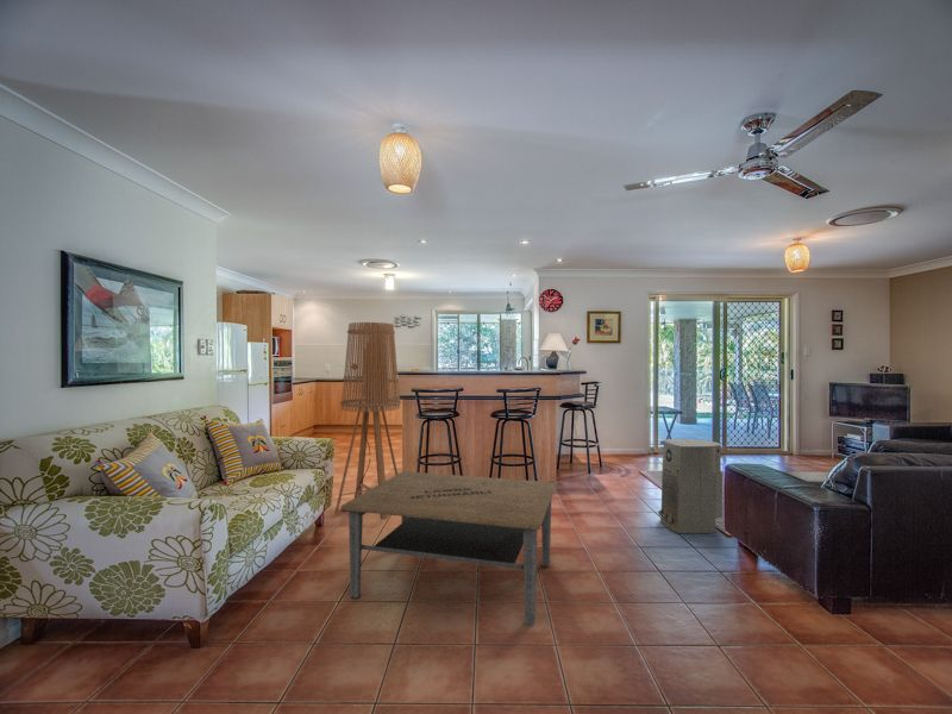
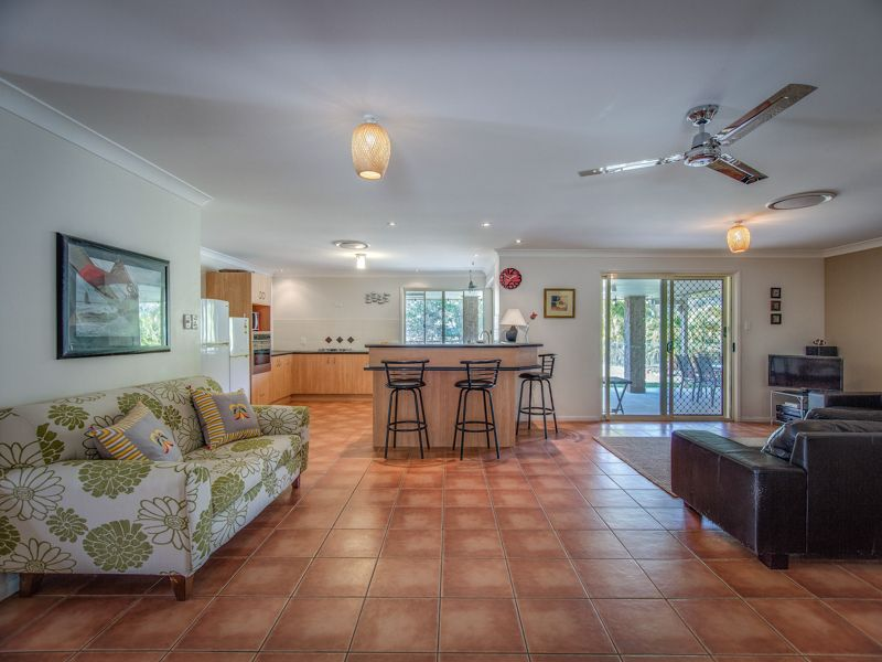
- coffee table [340,470,557,627]
- floor lamp [333,321,402,520]
- air purifier [657,438,724,534]
